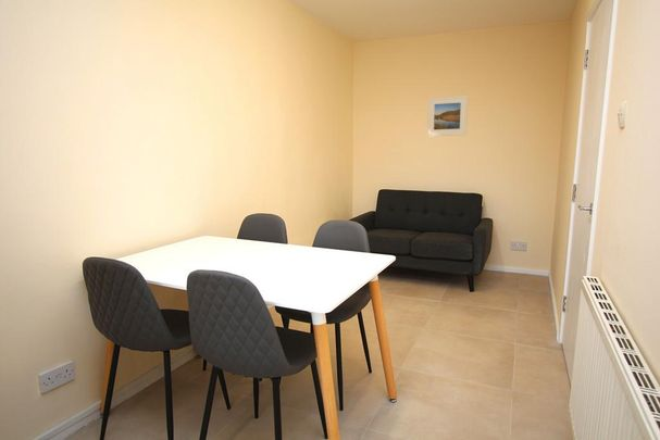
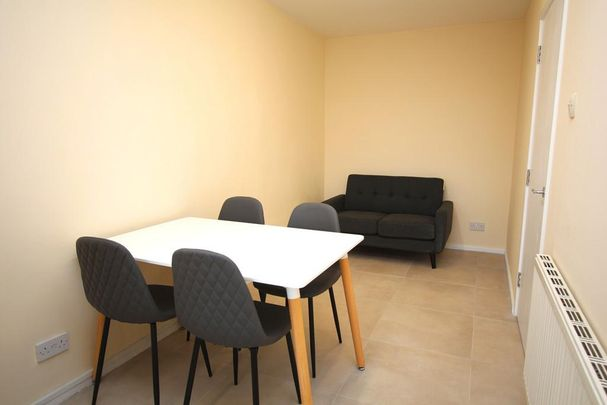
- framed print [426,95,469,137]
